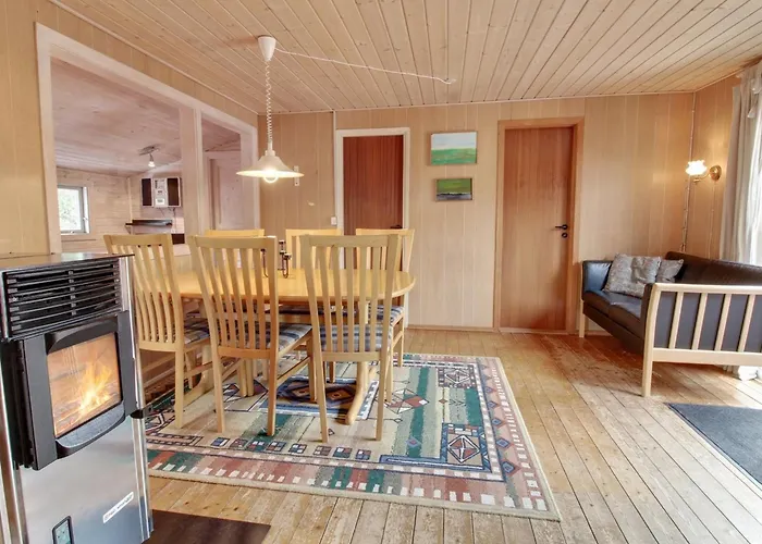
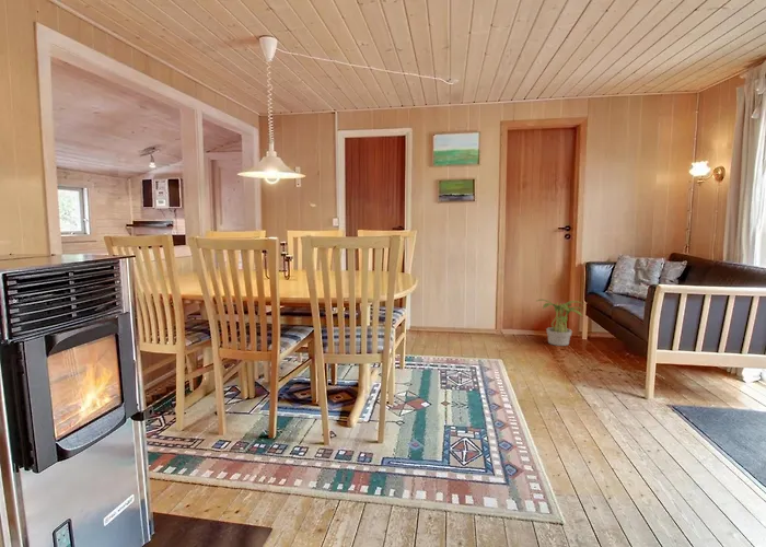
+ potted plant [534,299,584,347]
